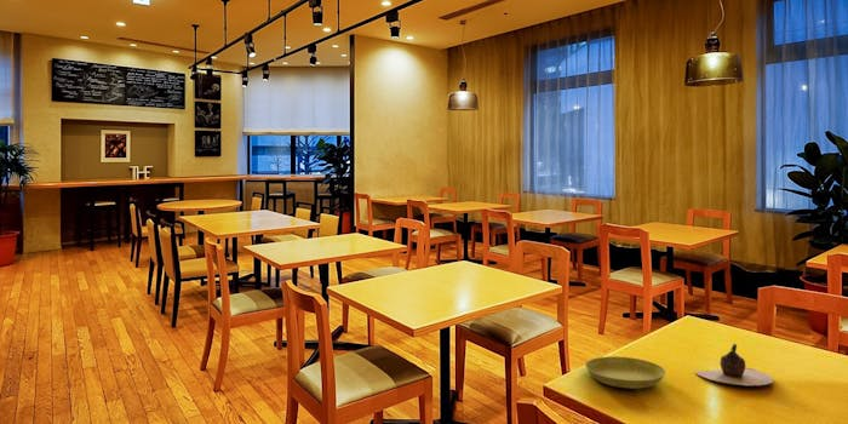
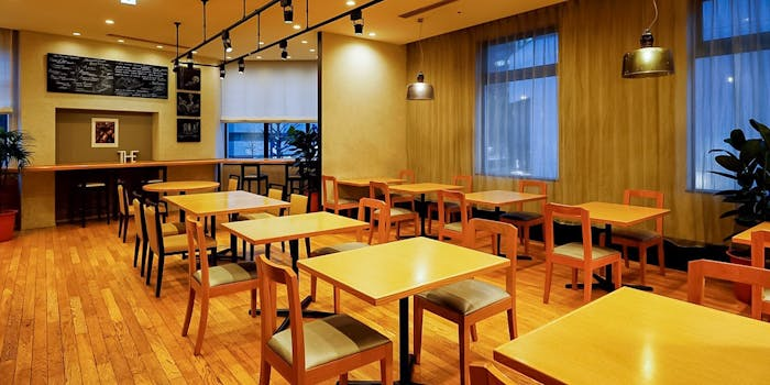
- saucer [584,355,667,390]
- teapot [693,343,775,386]
